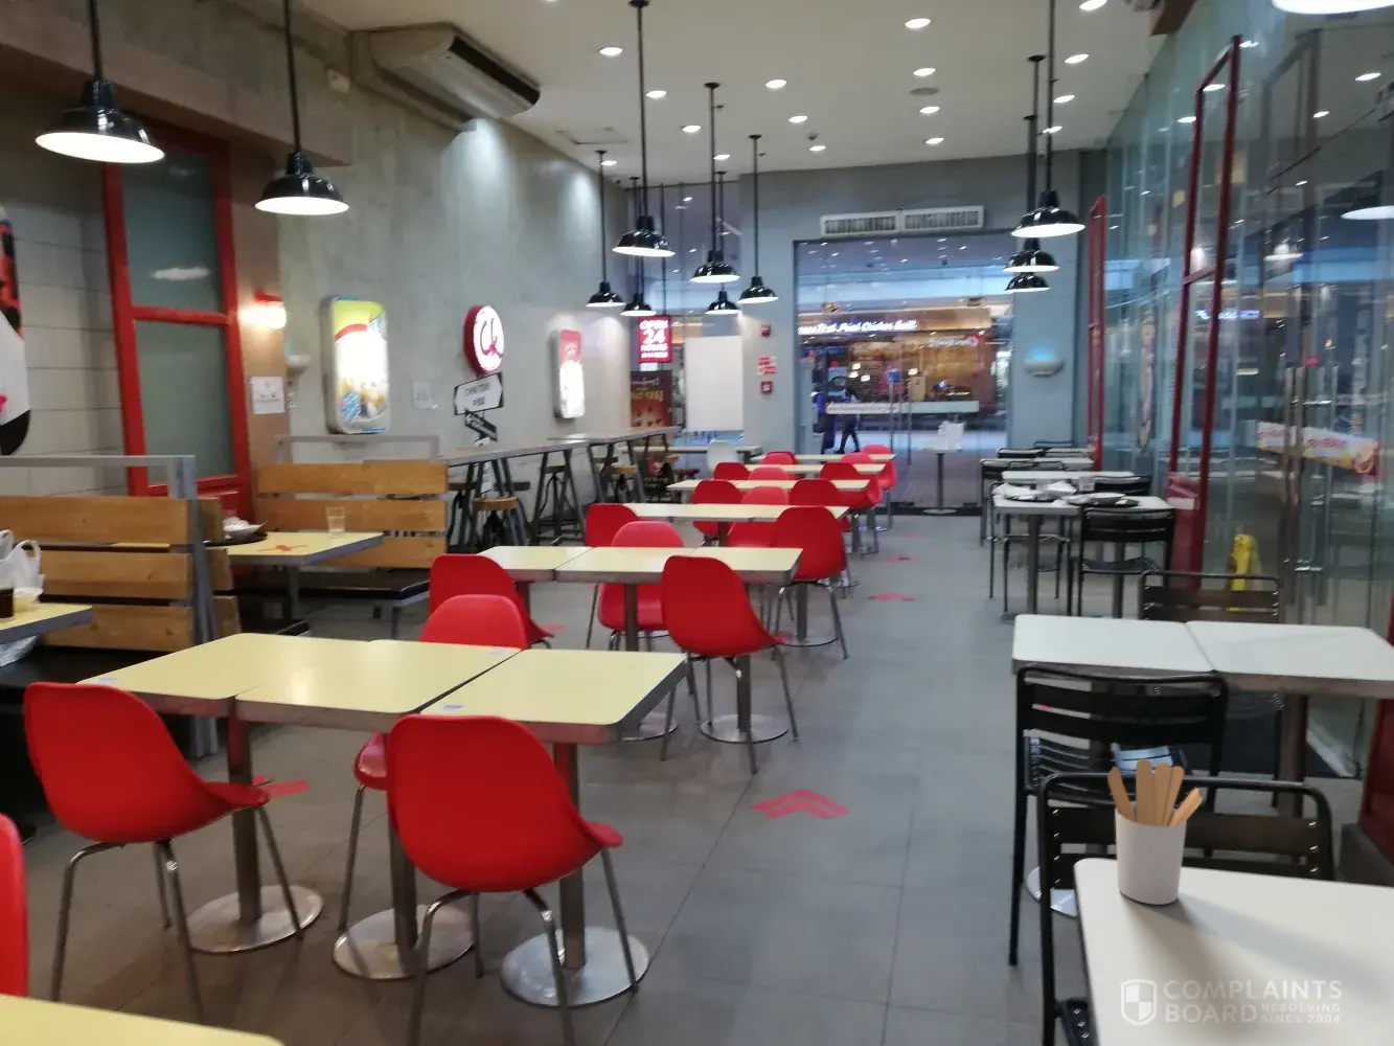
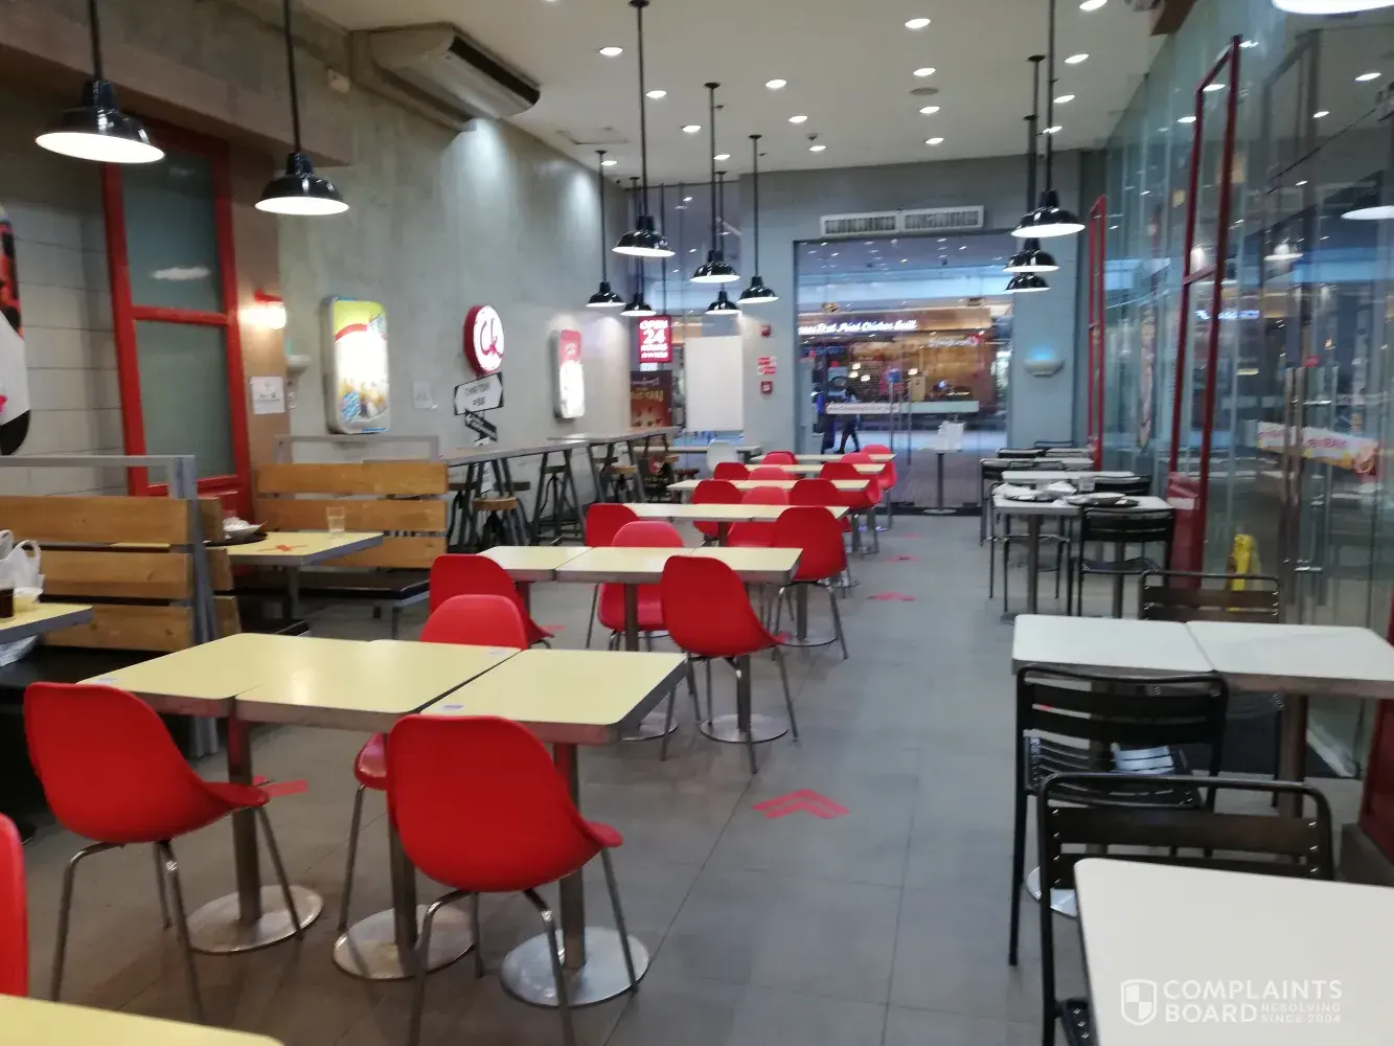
- utensil holder [1107,757,1204,905]
